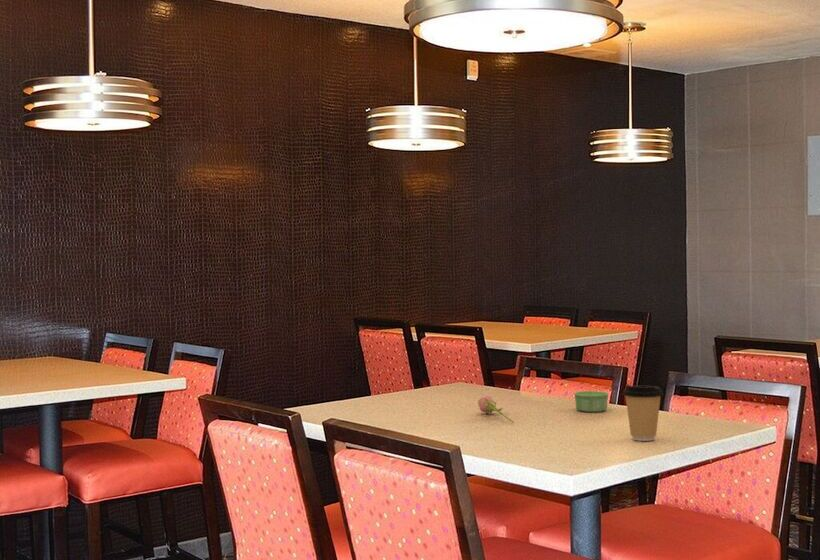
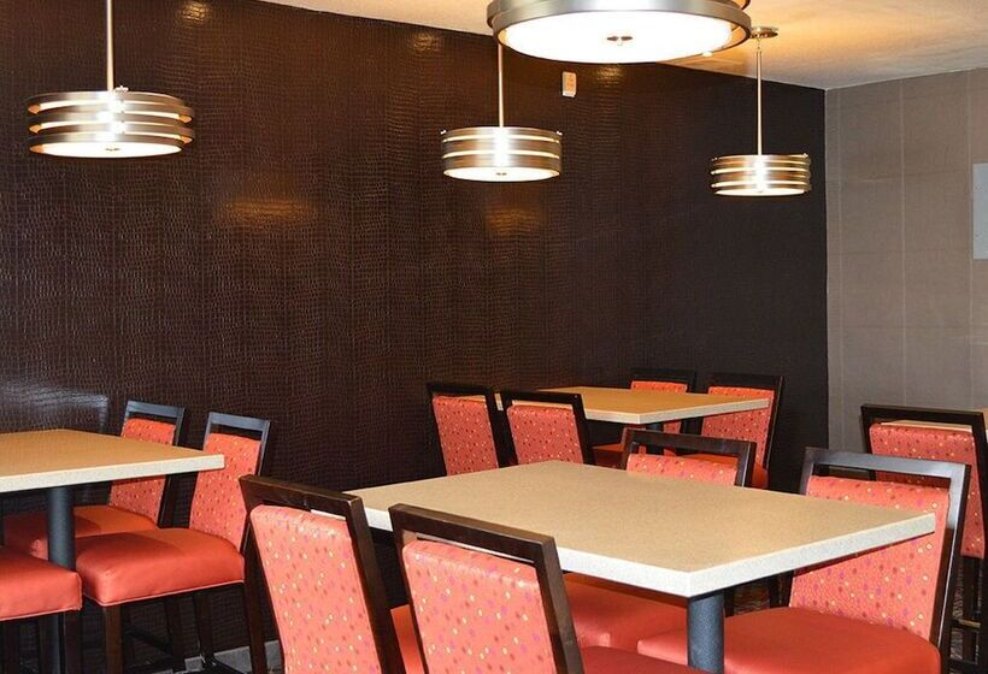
- flower [477,395,515,424]
- ramekin [573,390,610,413]
- coffee cup [622,384,665,442]
